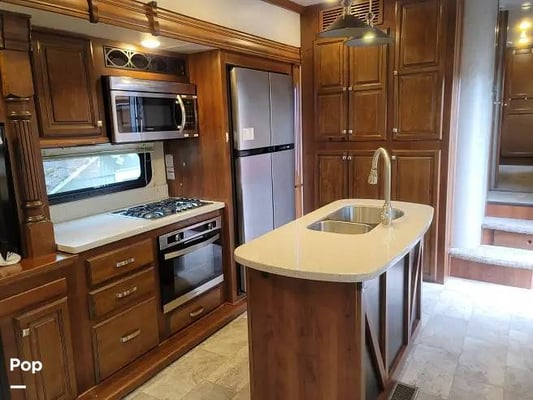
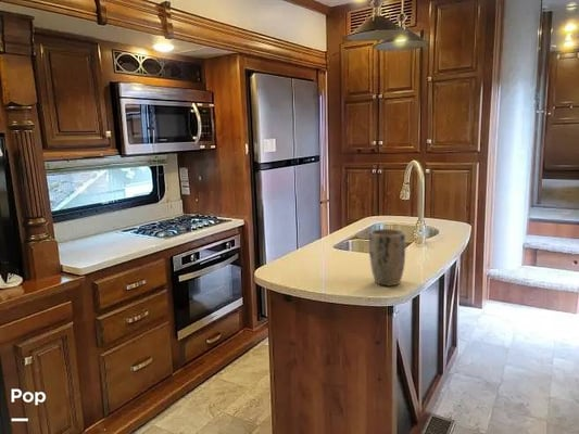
+ plant pot [368,228,406,286]
